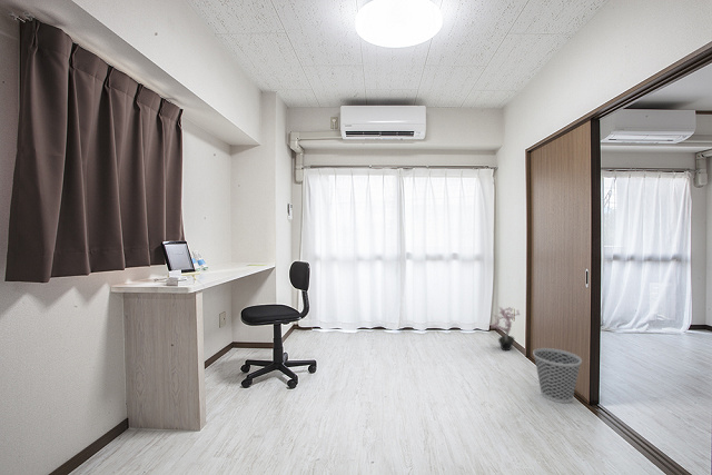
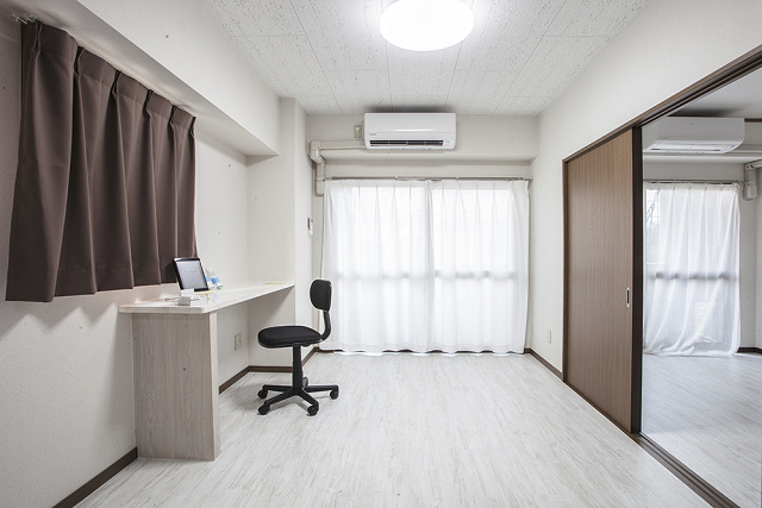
- wastebasket [532,347,583,404]
- potted plant [490,306,521,352]
